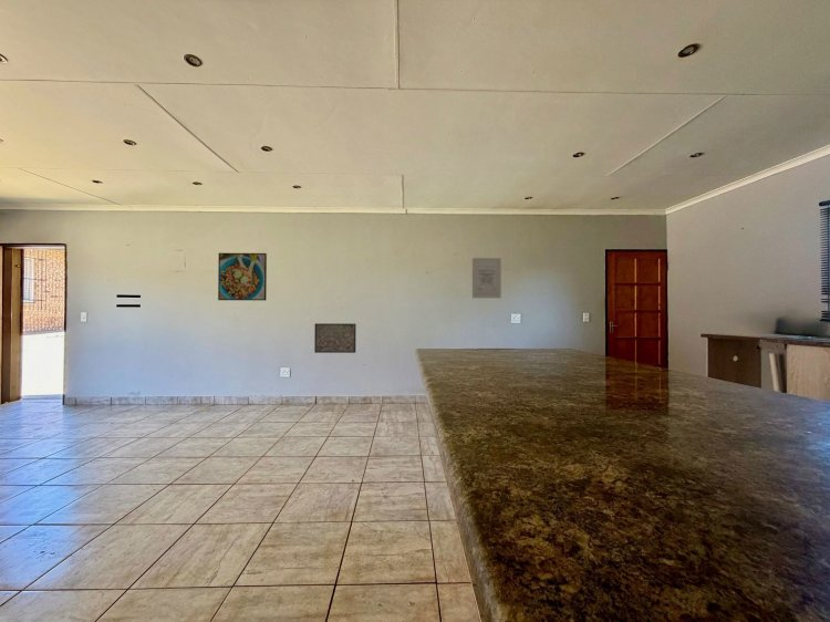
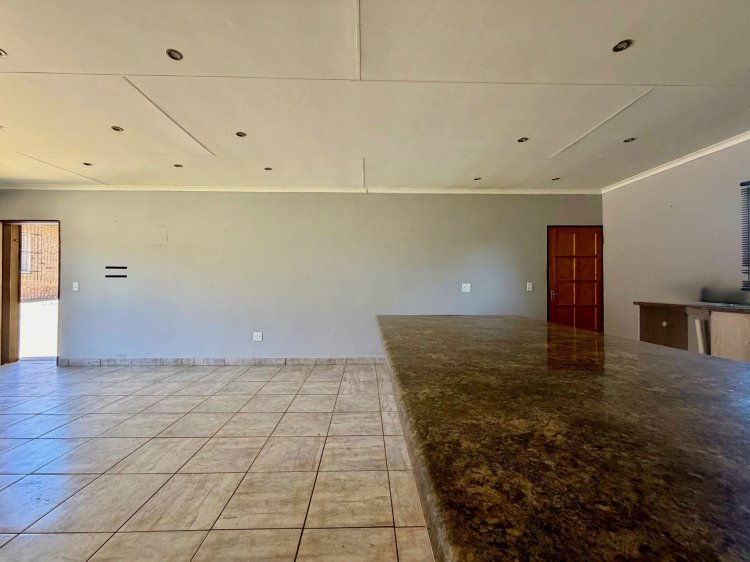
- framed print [217,252,268,301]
- wall art [471,257,502,299]
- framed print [313,322,357,354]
